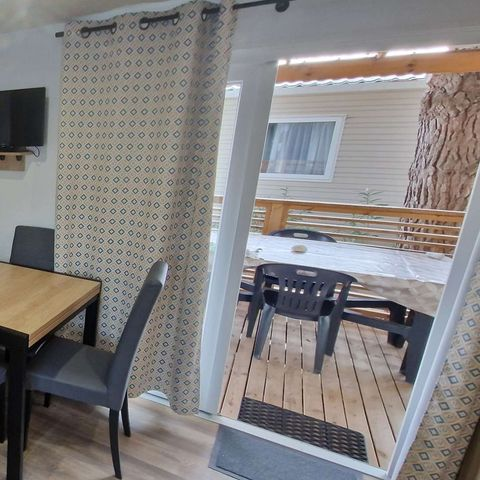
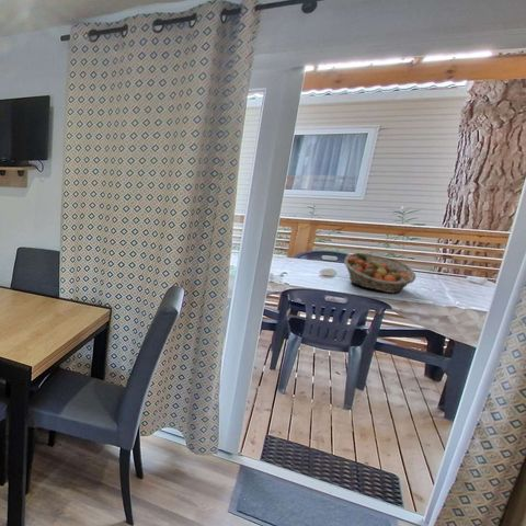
+ fruit basket [343,252,416,294]
